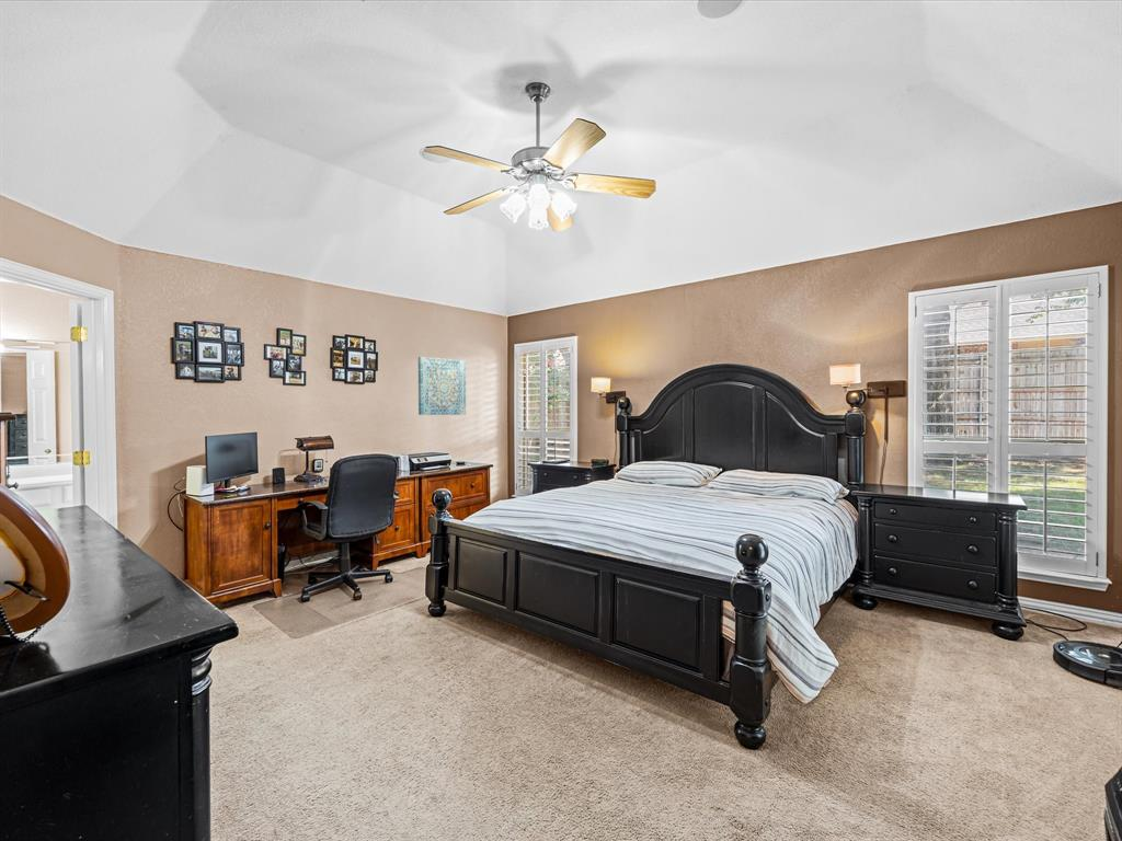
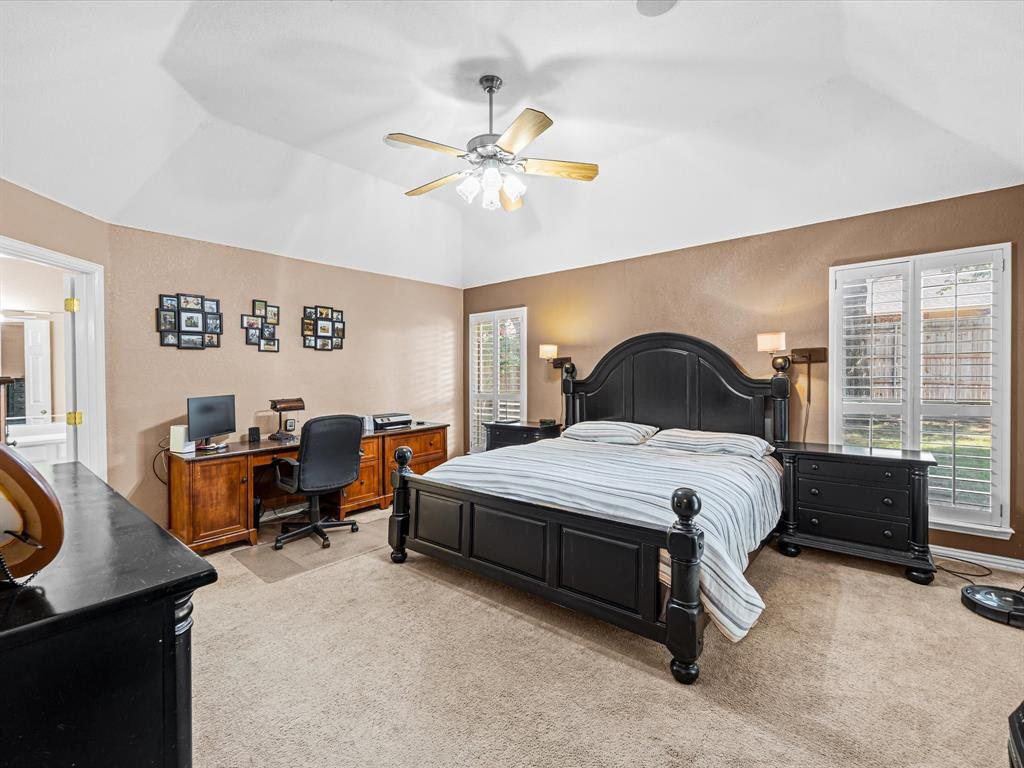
- wall art [417,356,467,416]
- pen [123,595,165,621]
